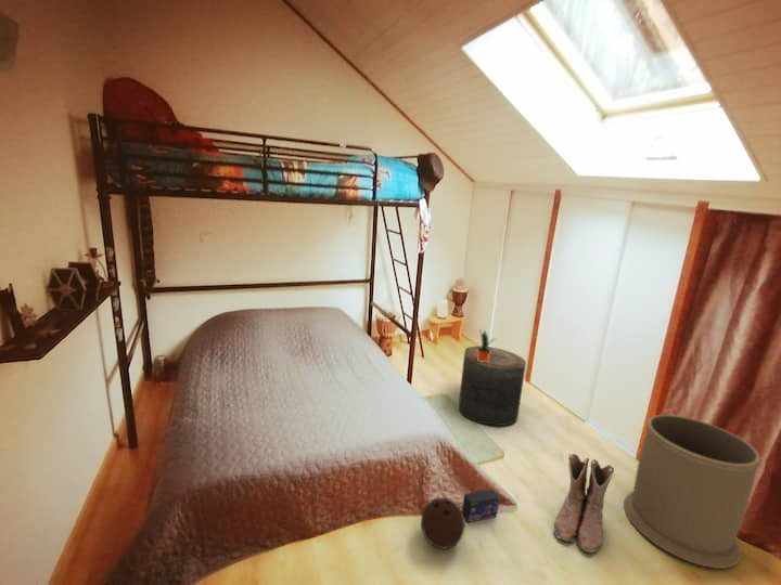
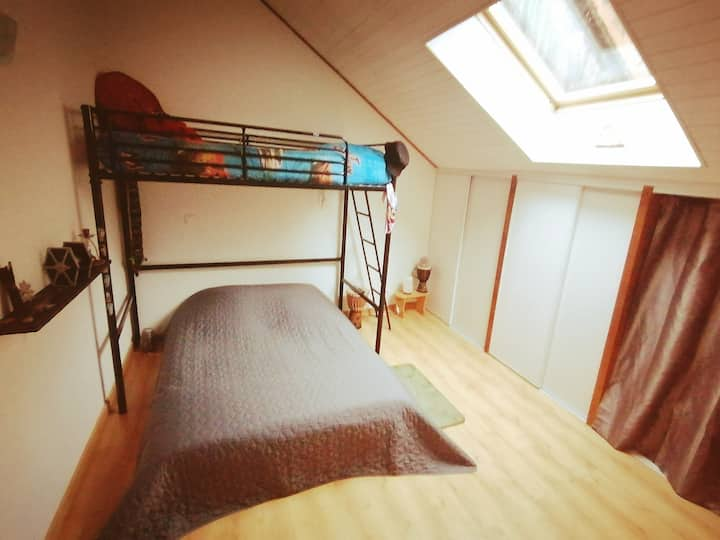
- box [461,487,501,523]
- stool [458,346,527,427]
- potted plant [476,327,497,362]
- trash can [623,414,761,570]
- ball [420,497,465,550]
- boots [553,453,615,554]
